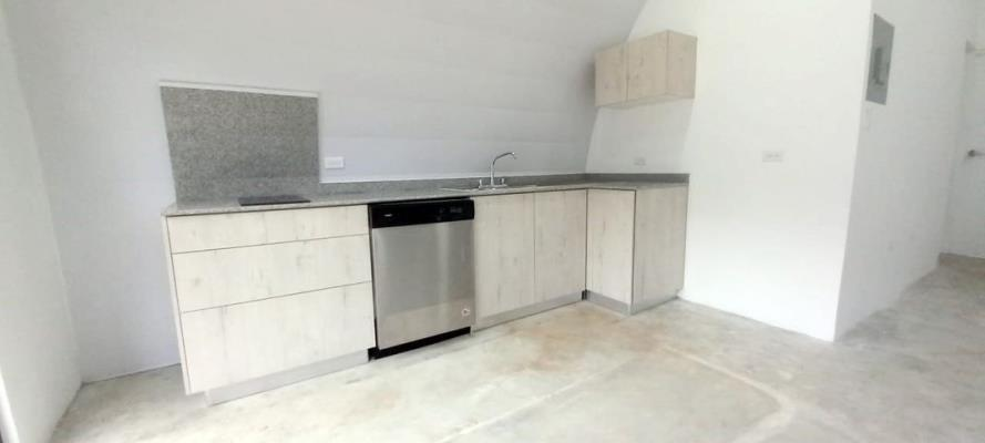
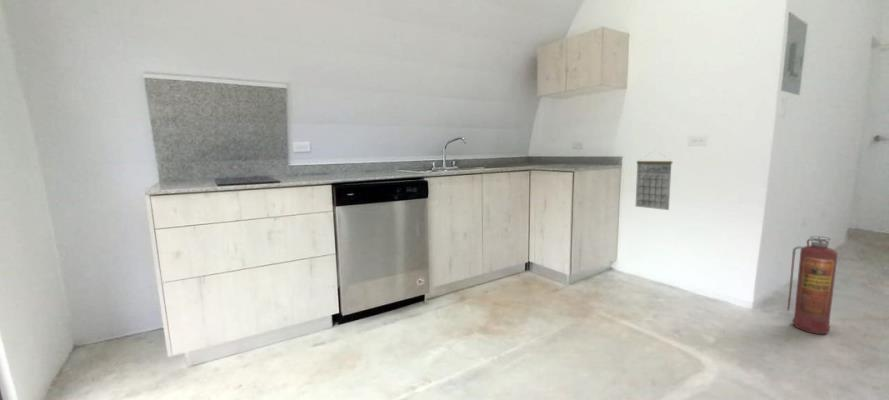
+ fire extinguisher [786,235,839,335]
+ calendar [635,150,673,211]
